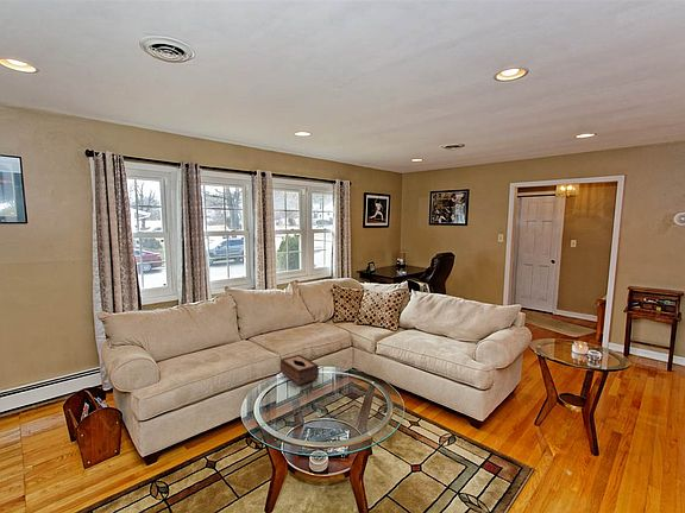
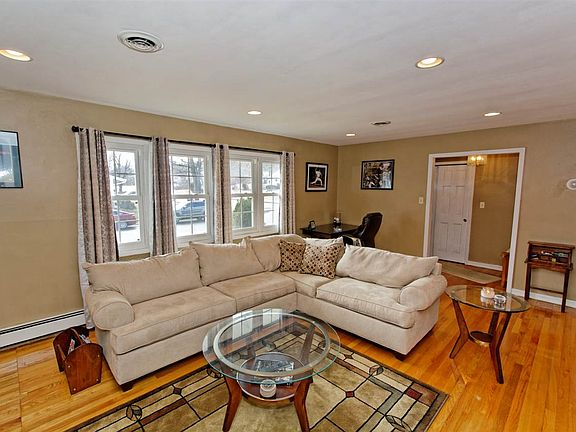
- tissue box [279,354,320,386]
